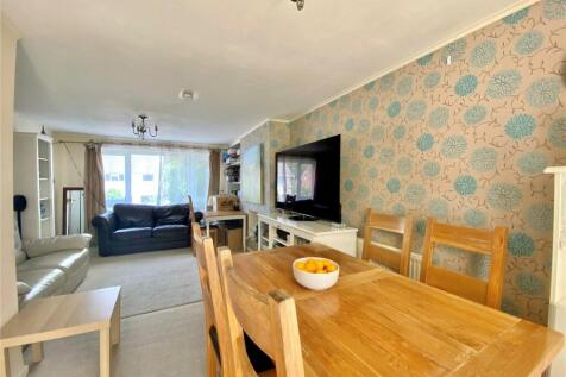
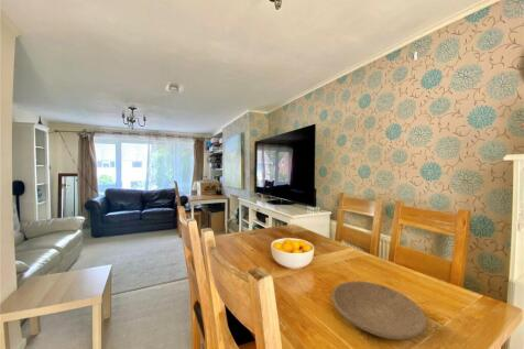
+ plate [331,280,428,341]
